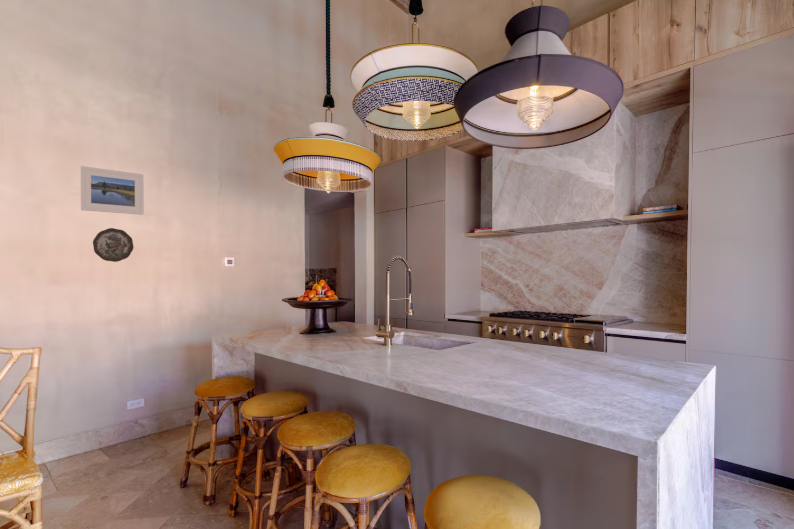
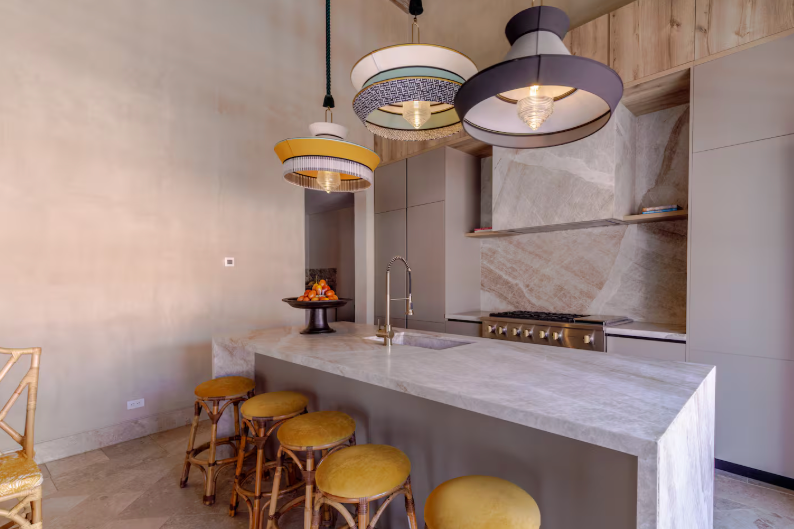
- decorative plate [92,227,134,263]
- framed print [80,165,145,216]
